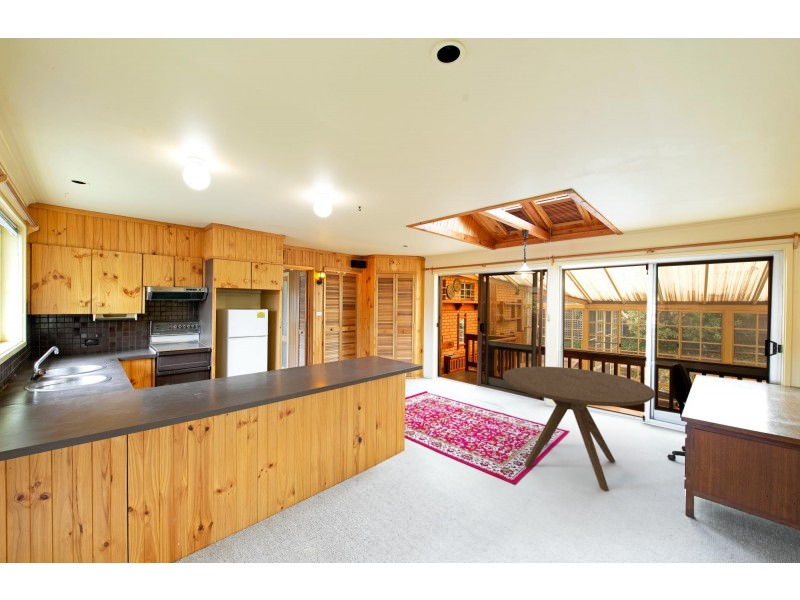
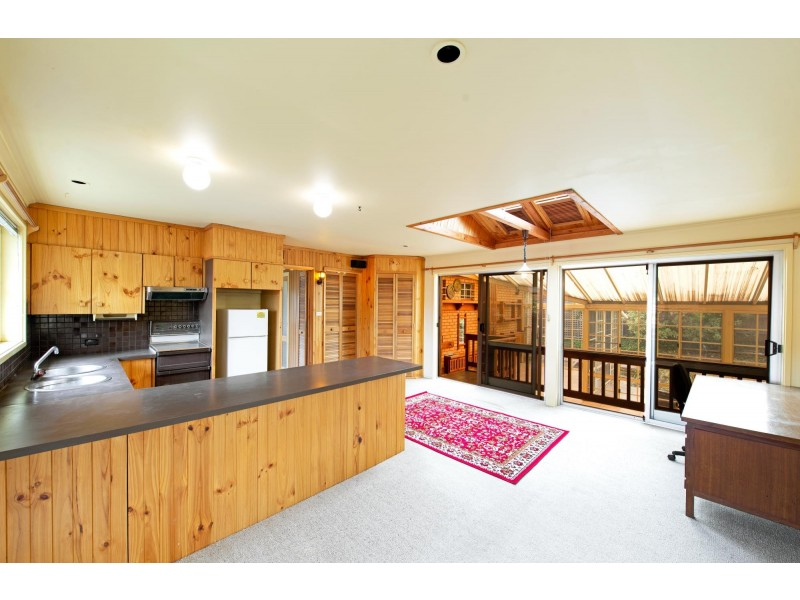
- dining table [502,366,656,492]
